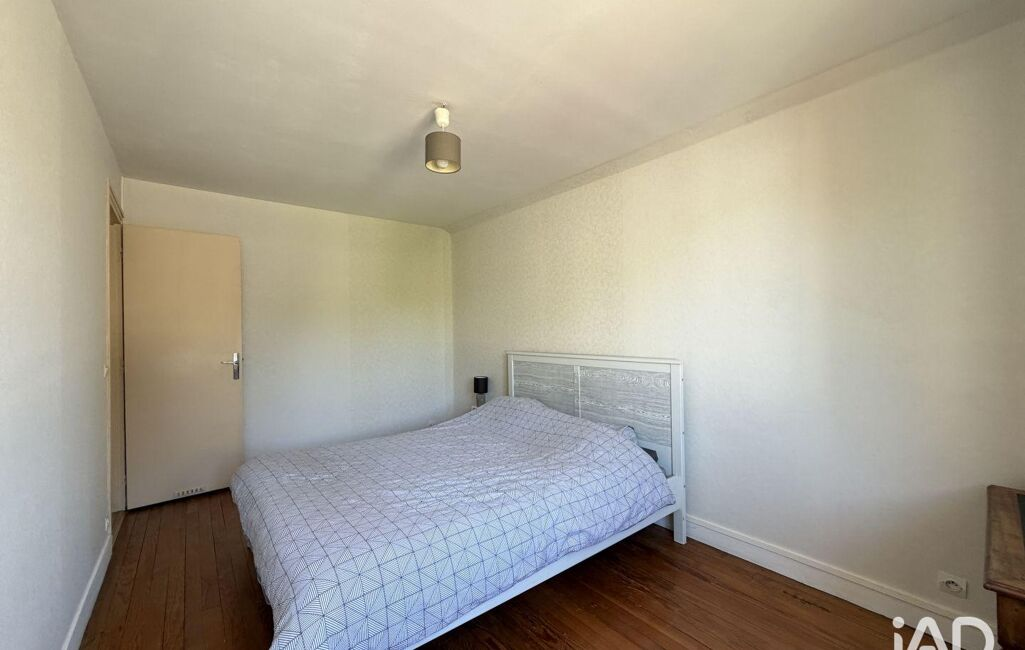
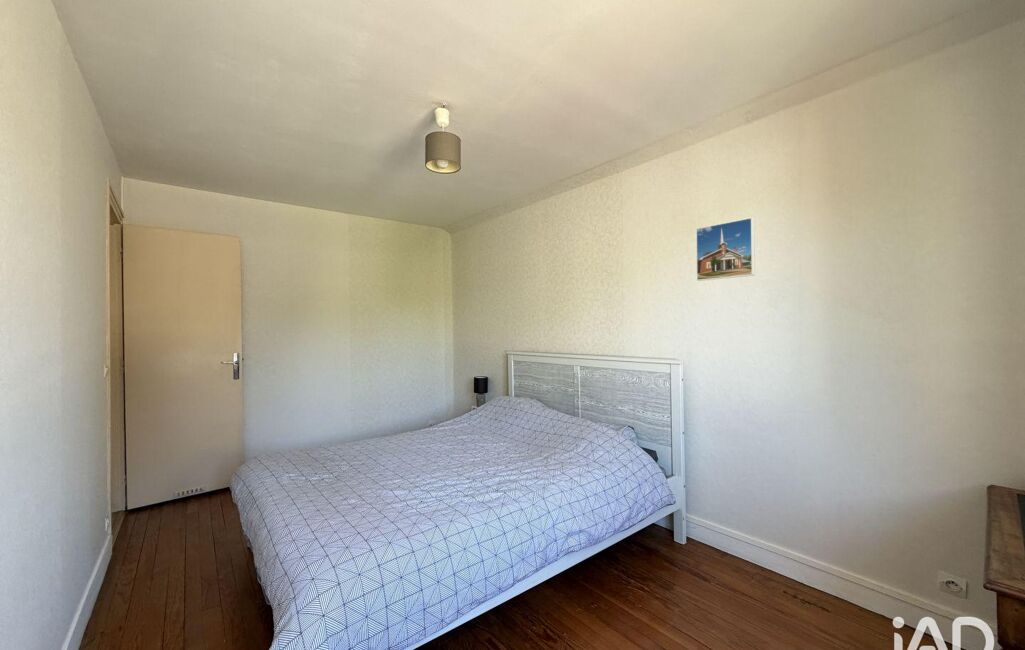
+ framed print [695,216,756,282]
